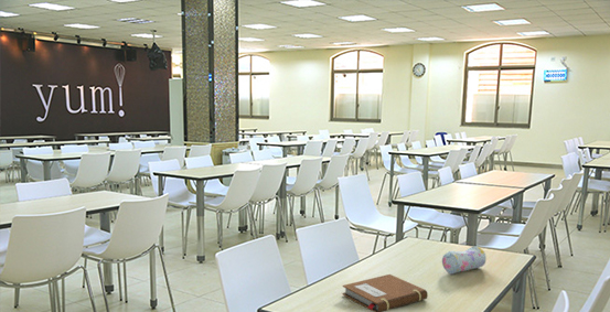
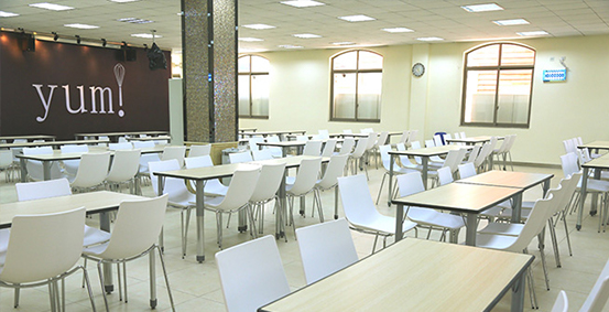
- pencil case [441,245,488,275]
- notebook [341,273,429,312]
